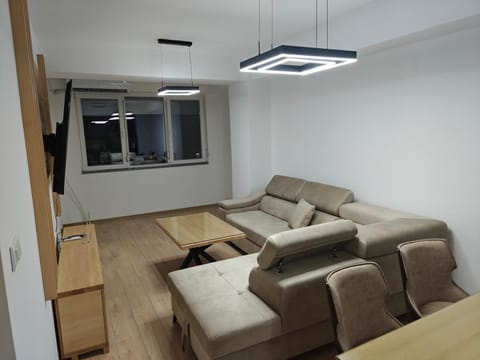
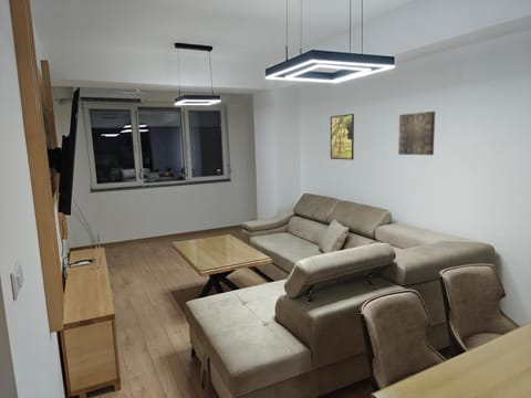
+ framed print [330,113,355,161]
+ wall art [397,111,436,156]
